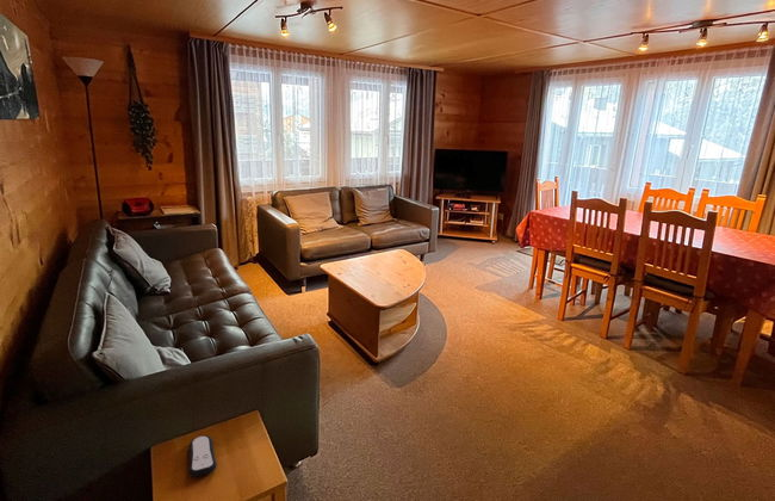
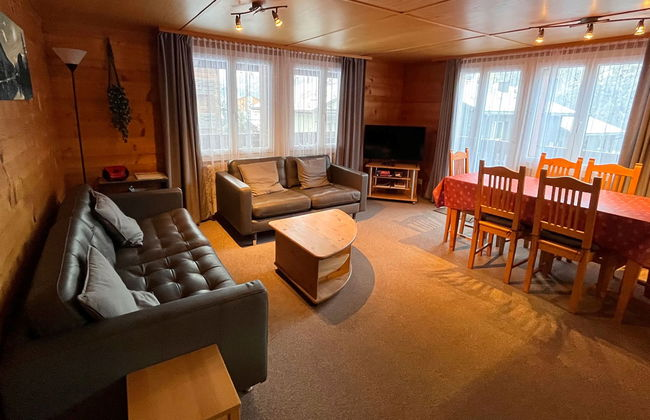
- remote control [187,434,218,477]
